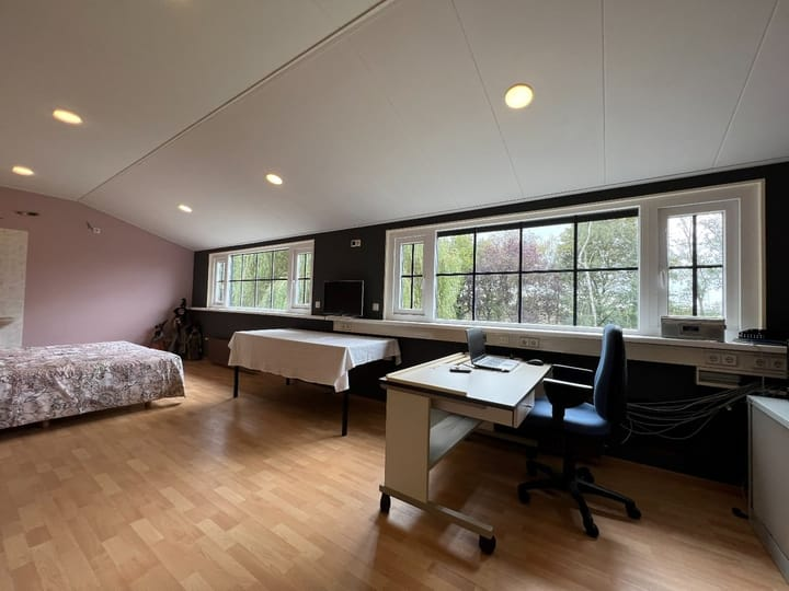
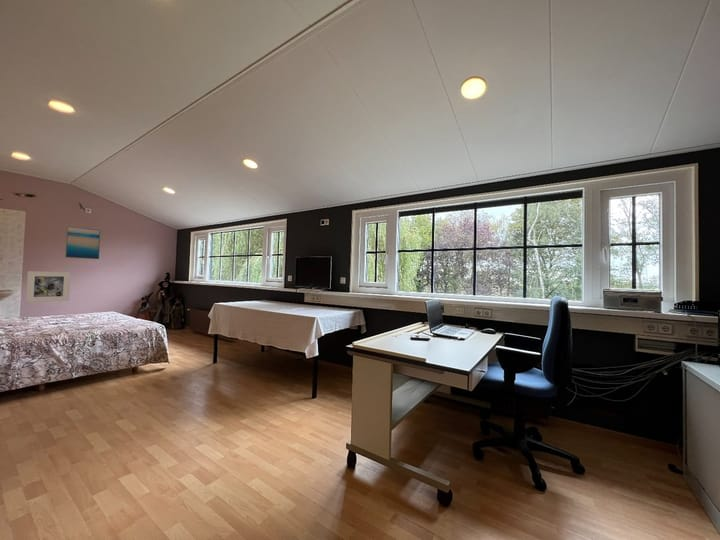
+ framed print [25,270,71,303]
+ wall art [64,225,101,260]
